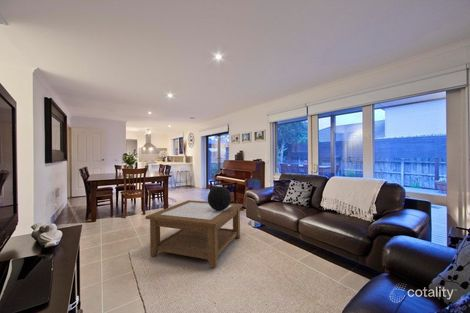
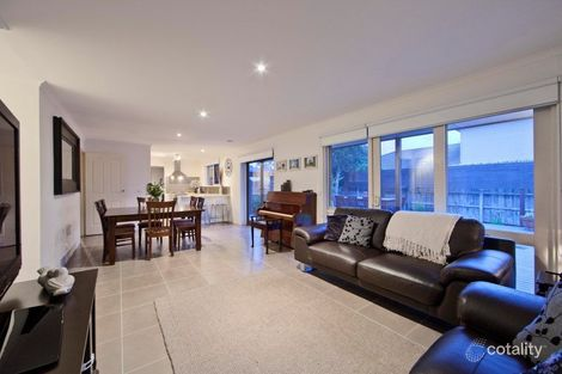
- coffee table [144,199,244,269]
- decorative sphere [207,185,232,211]
